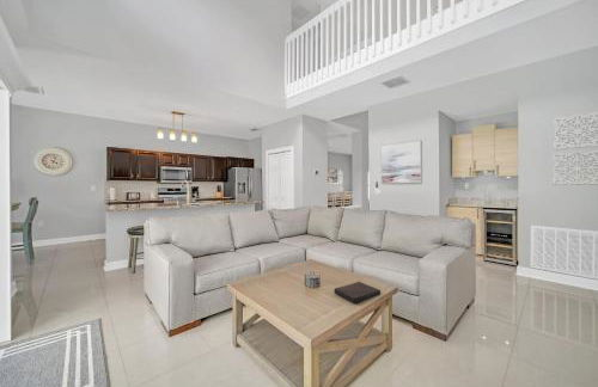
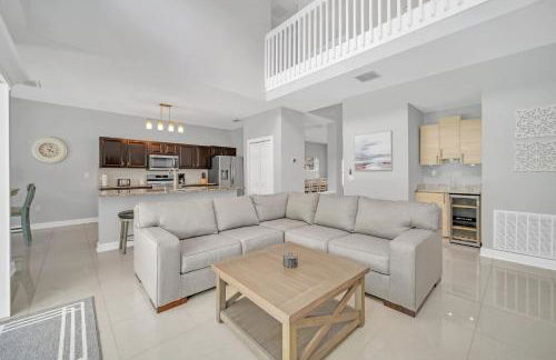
- book [334,281,382,305]
